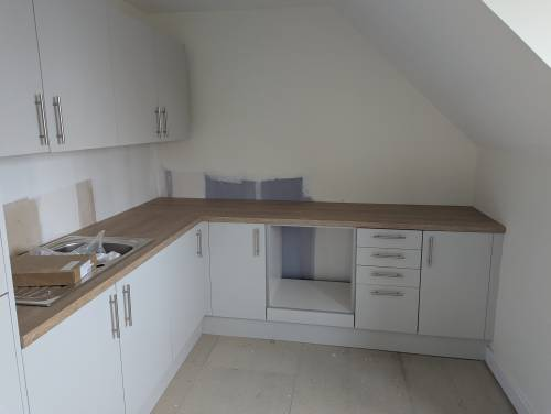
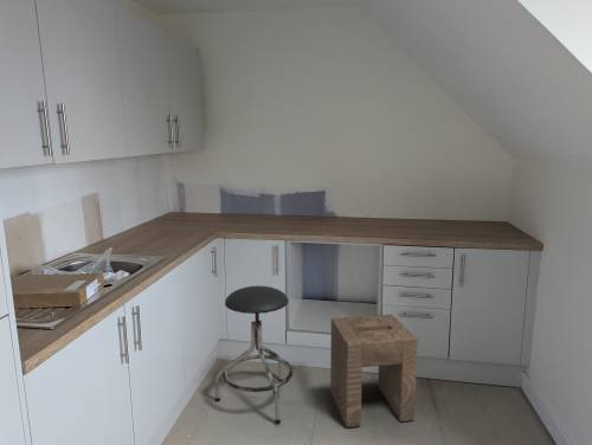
+ stool [329,314,419,428]
+ stool [214,285,294,425]
